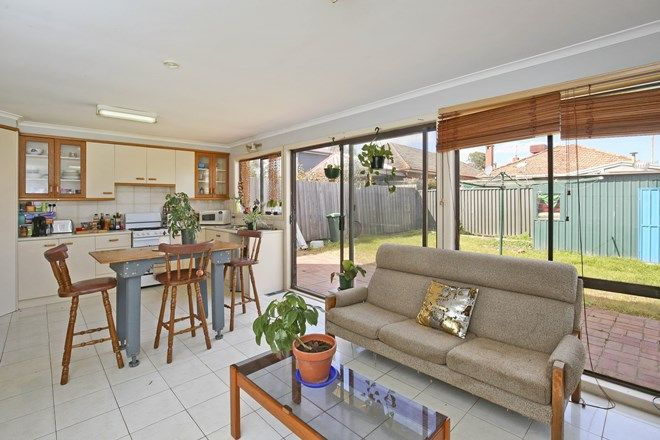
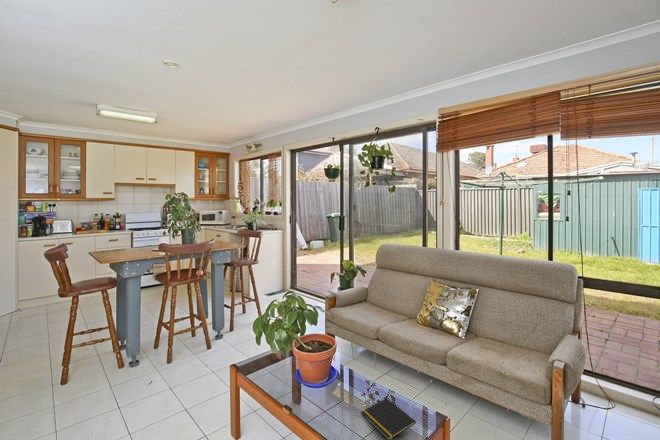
+ notepad [360,397,417,440]
